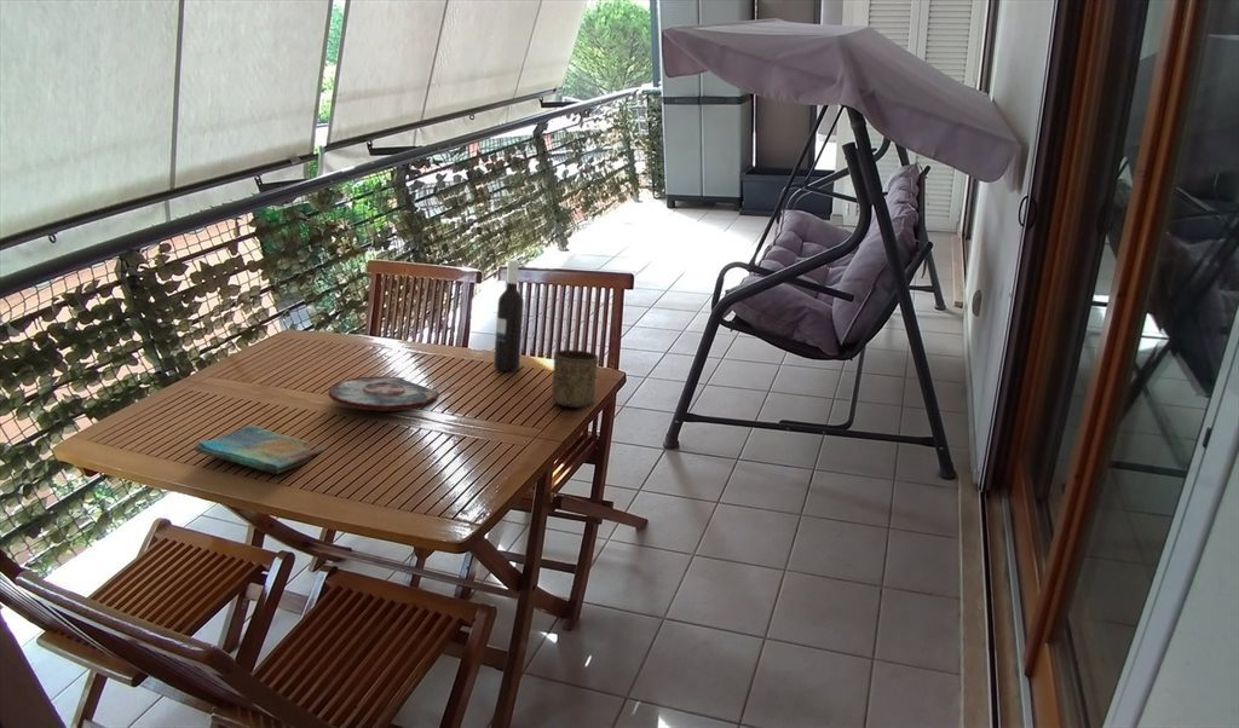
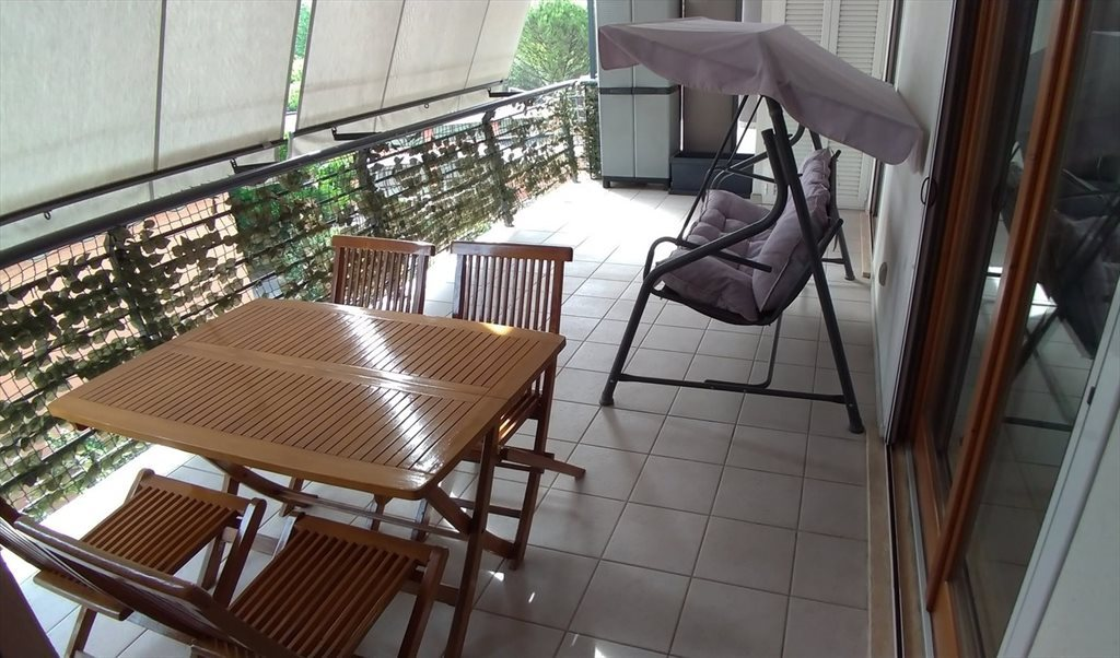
- cup [551,348,600,409]
- dish towel [192,424,328,475]
- wine bottle [492,258,525,372]
- plate [328,375,440,411]
